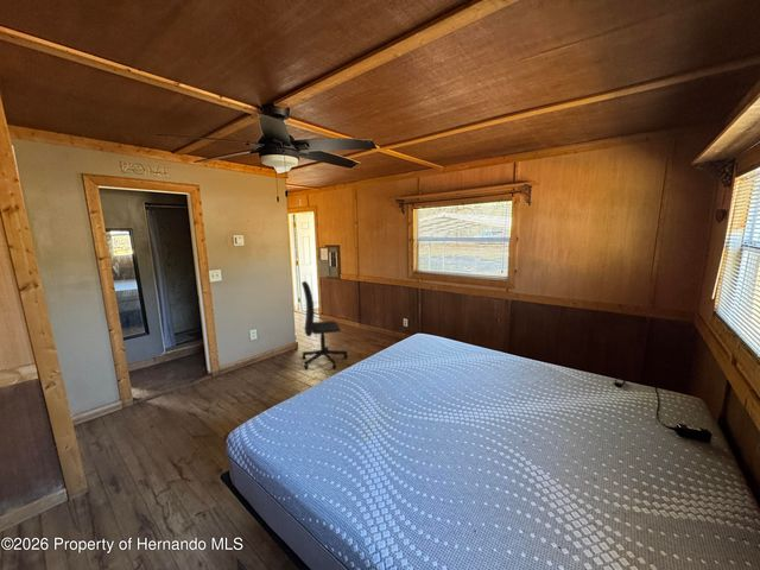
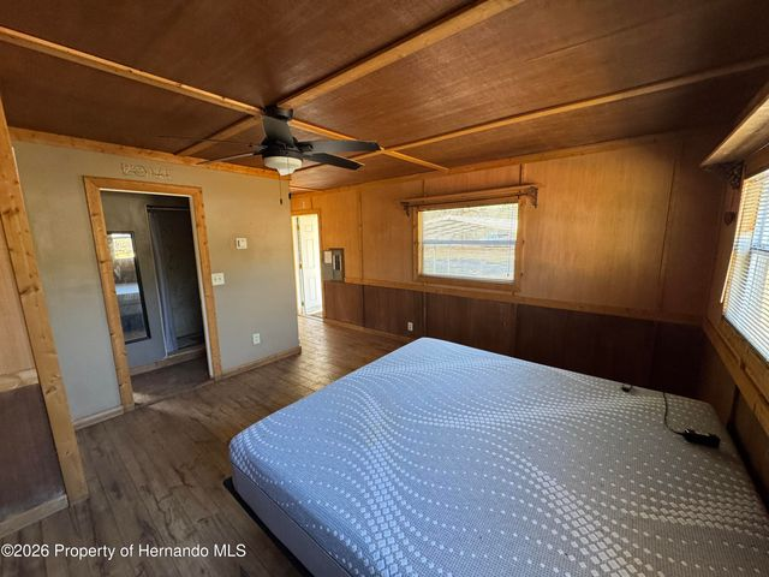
- office chair [300,280,349,370]
